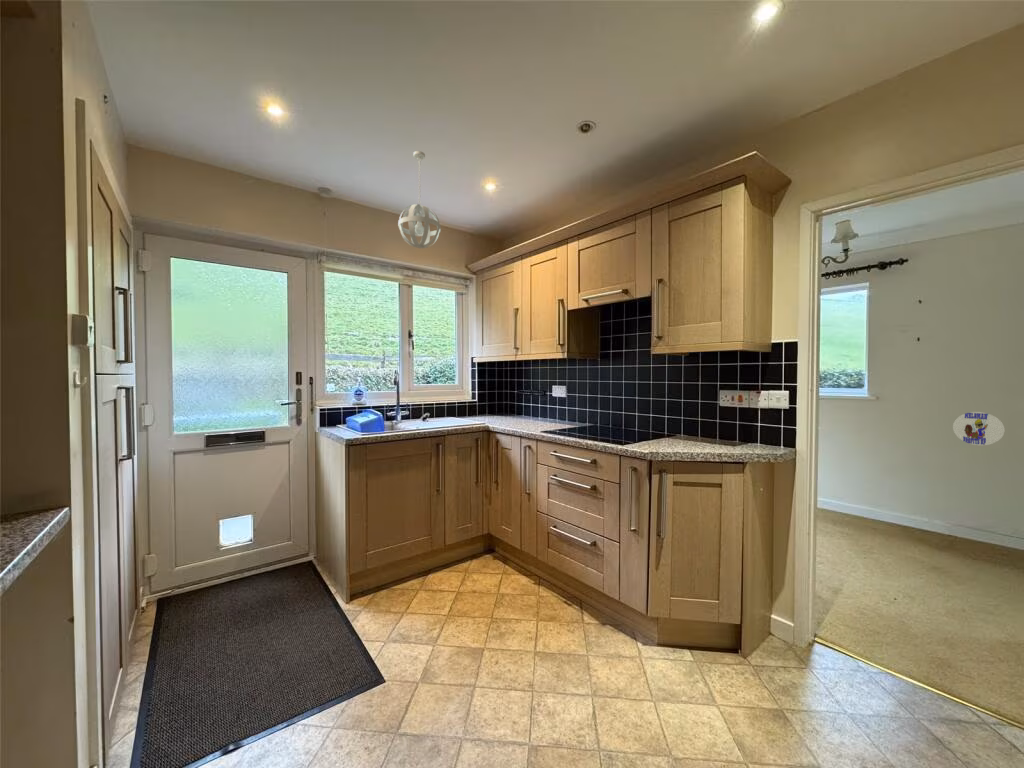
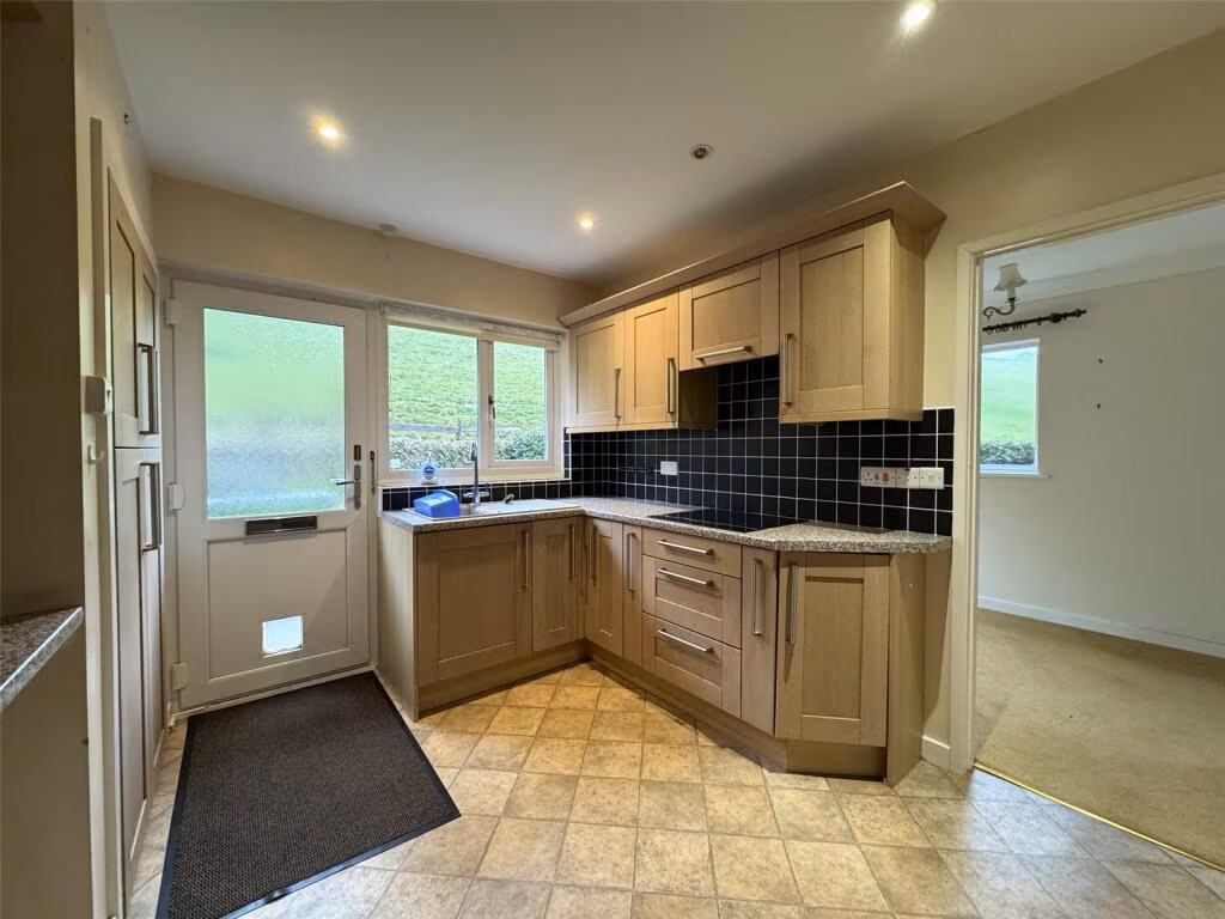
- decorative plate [952,411,1006,446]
- pendant light [397,150,442,249]
